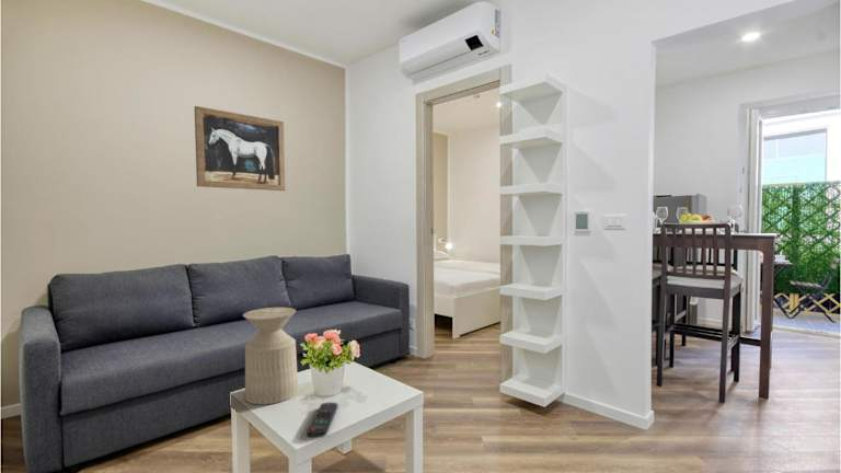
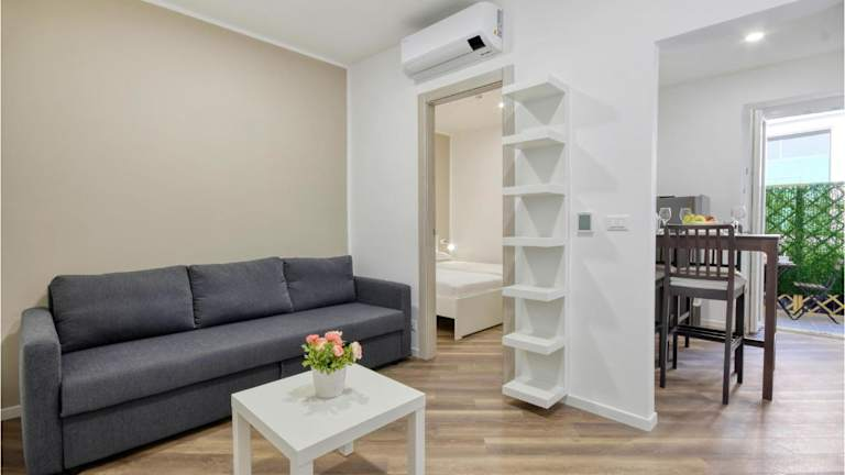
- side table [242,307,299,405]
- remote control [307,402,338,438]
- wall art [194,105,286,192]
